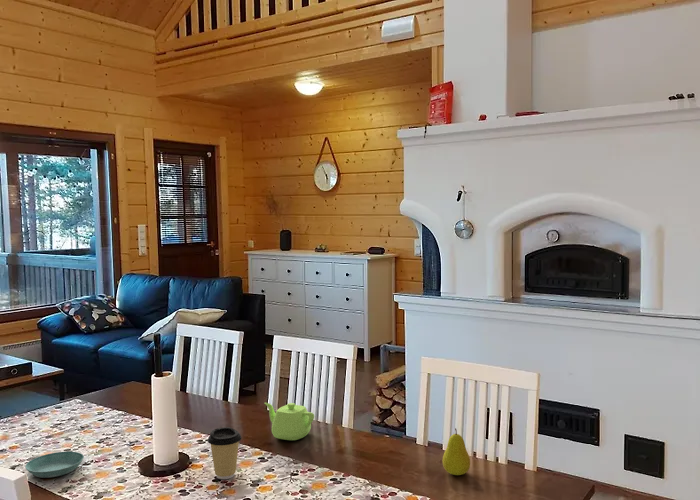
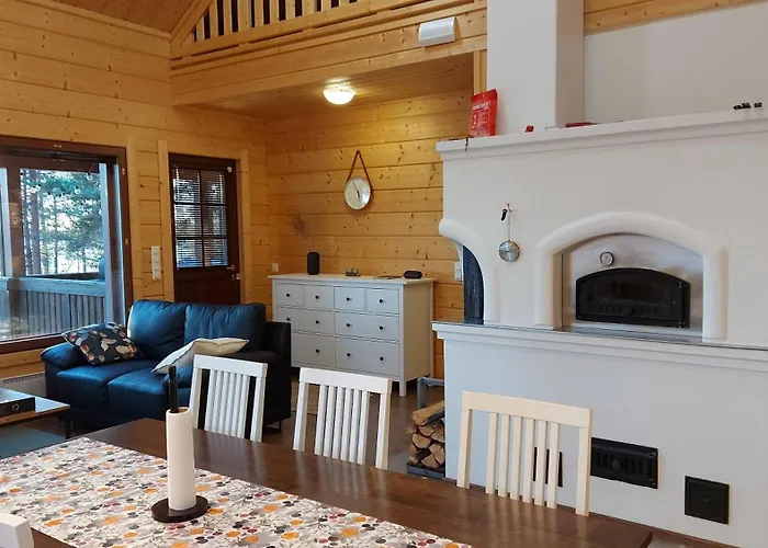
- fruit [442,427,471,476]
- coffee cup [207,426,242,480]
- teapot [264,402,315,441]
- saucer [24,450,85,479]
